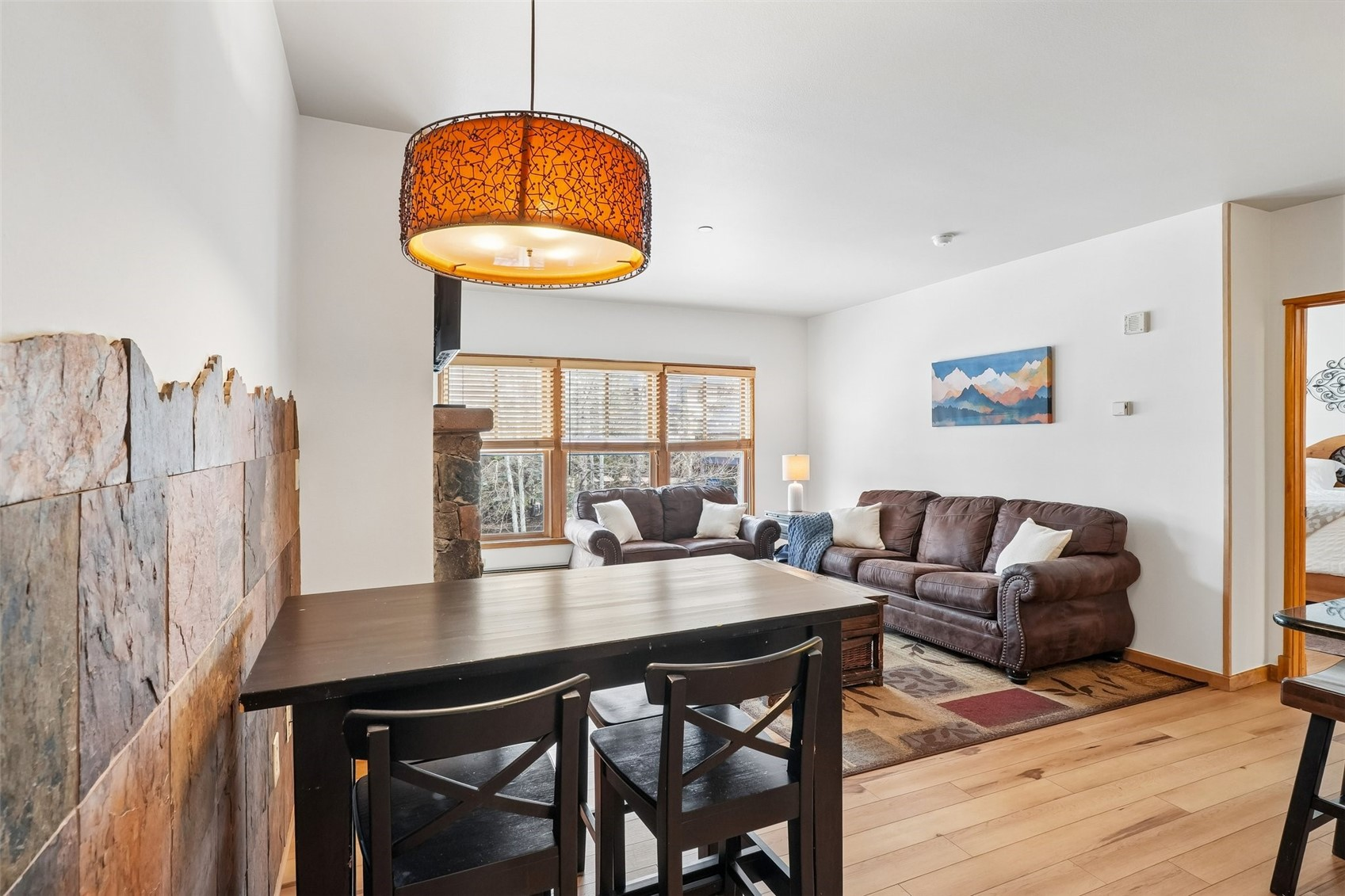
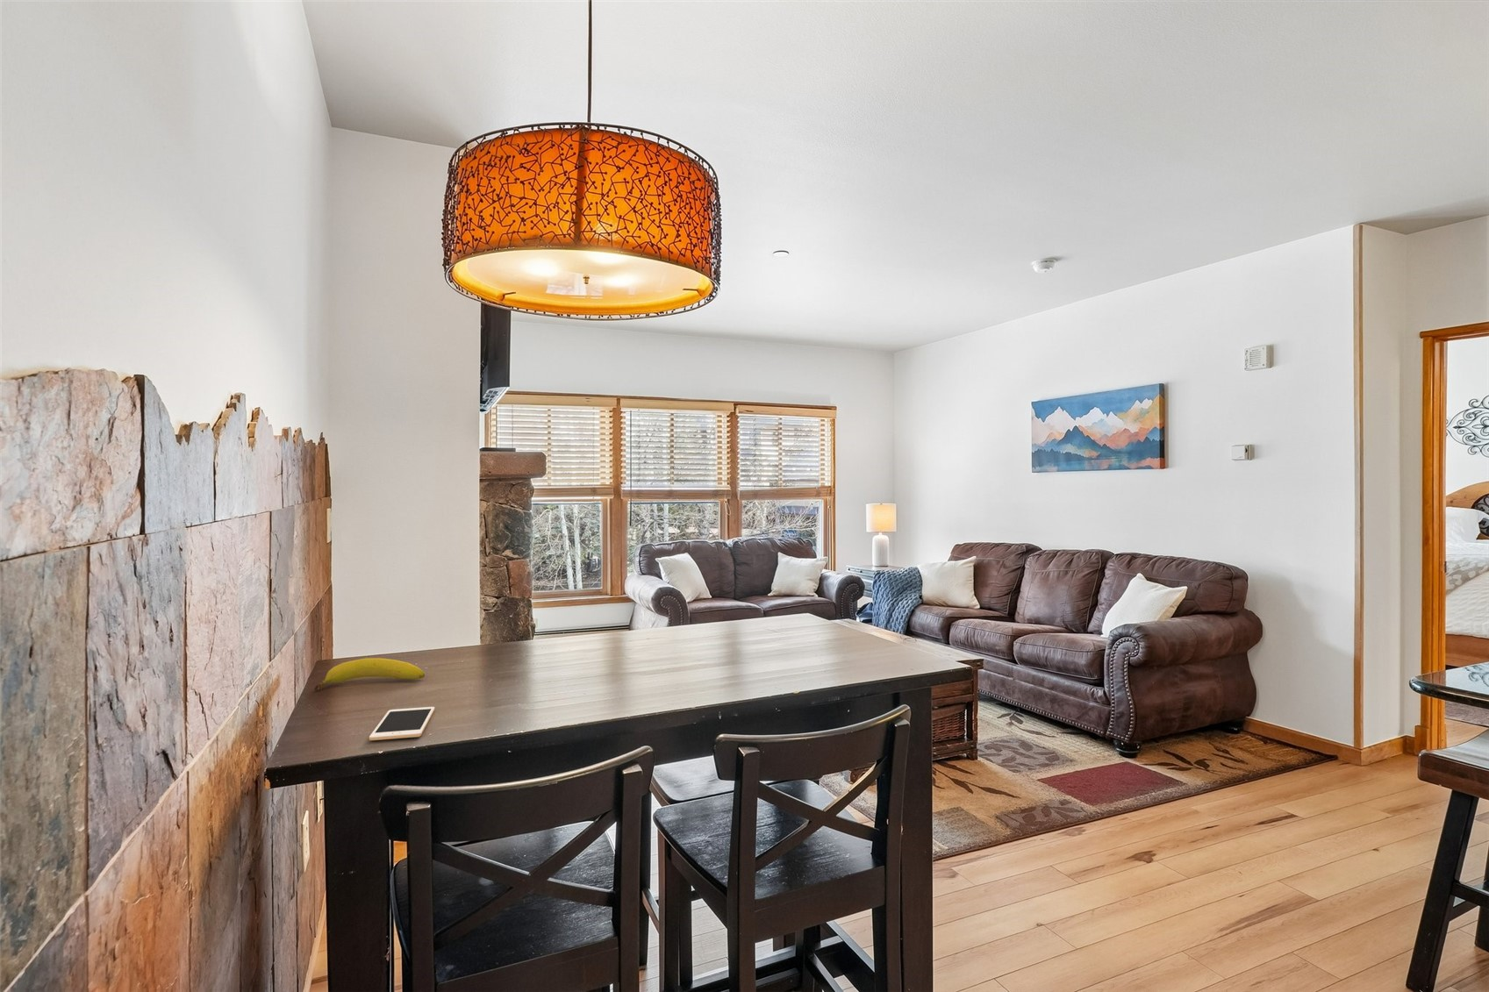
+ cell phone [369,706,435,741]
+ fruit [314,657,425,691]
